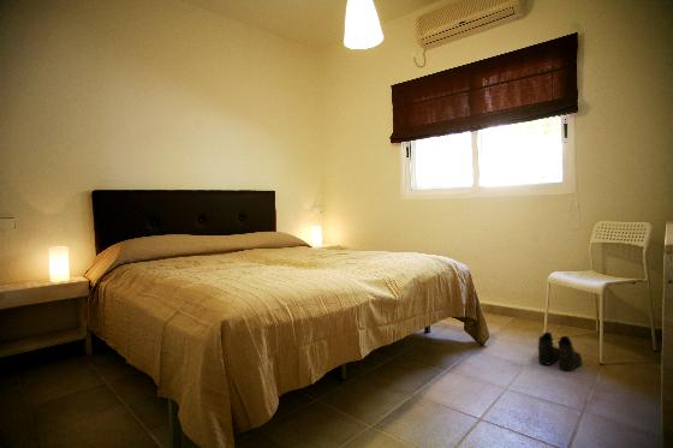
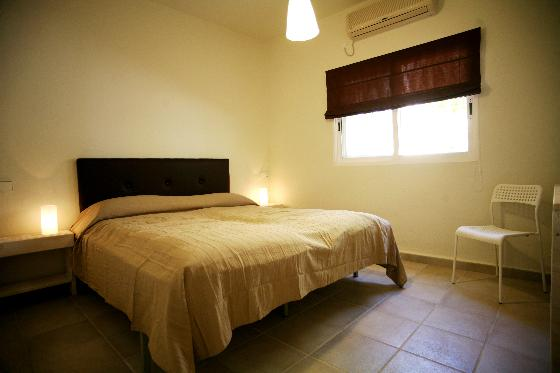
- boots [537,331,583,372]
